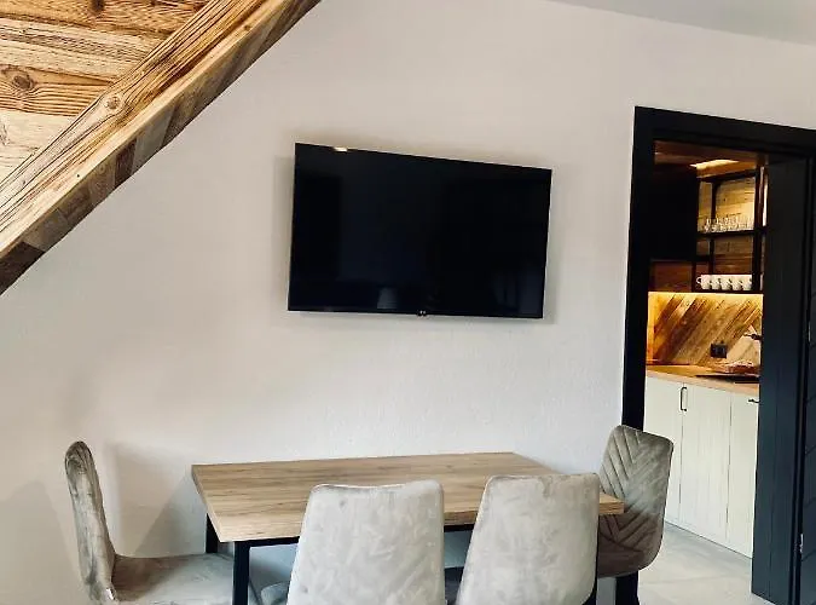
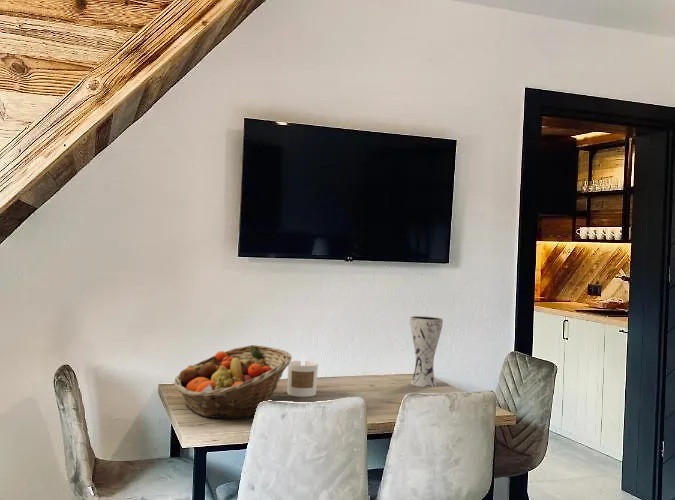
+ fruit basket [173,344,293,420]
+ vase [409,315,444,388]
+ candle [286,356,319,398]
